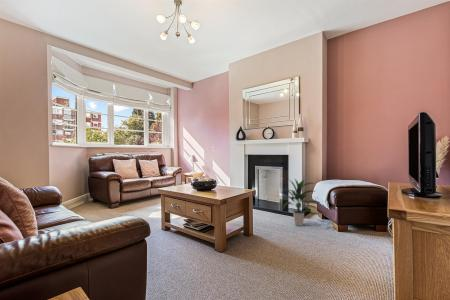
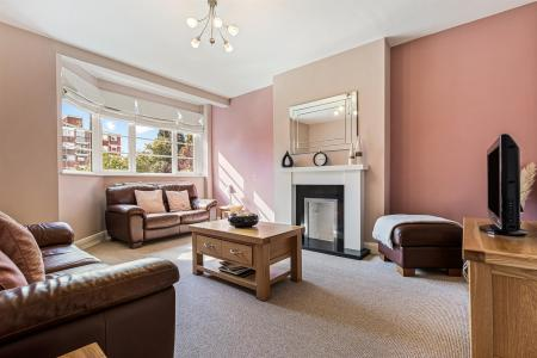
- indoor plant [281,178,321,227]
